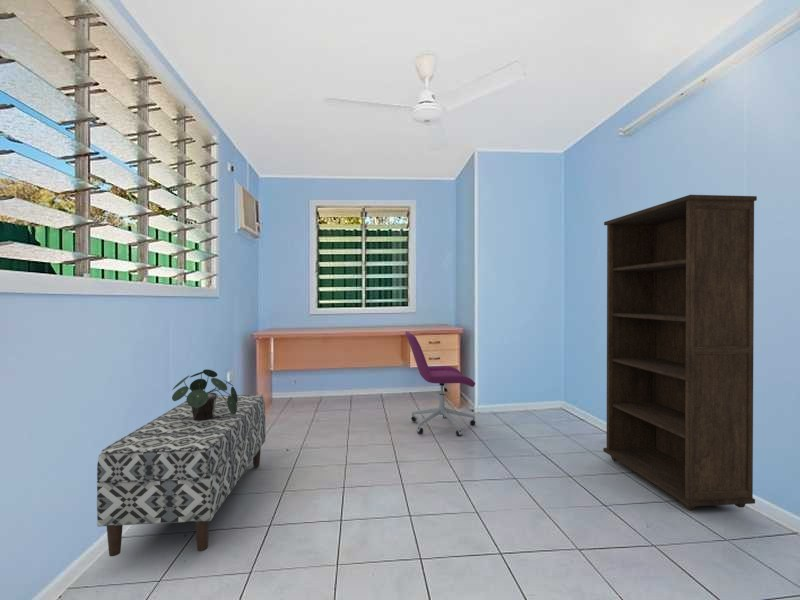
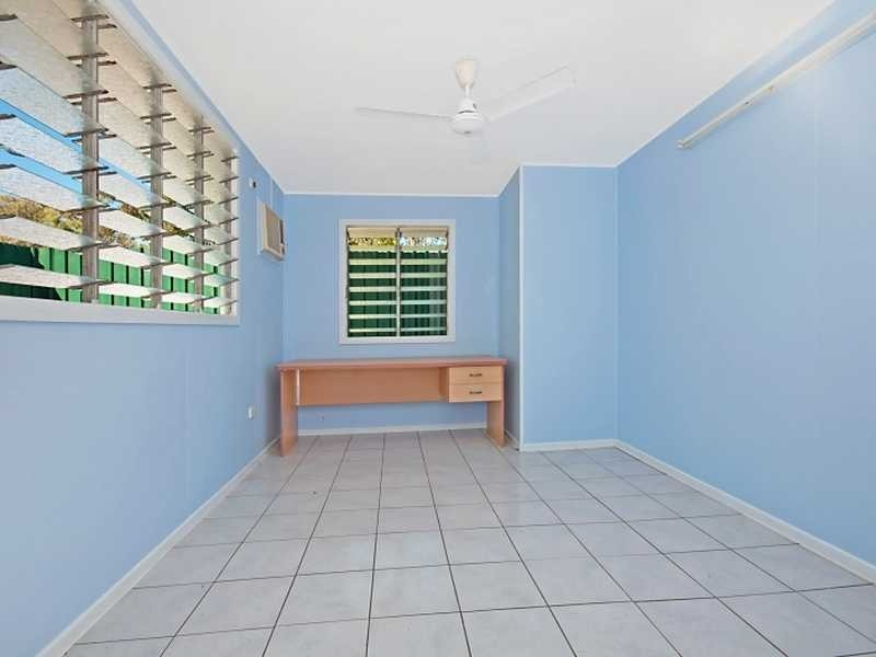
- bench [96,394,267,557]
- office chair [404,330,477,437]
- potted plant [171,368,238,421]
- bookcase [602,194,758,511]
